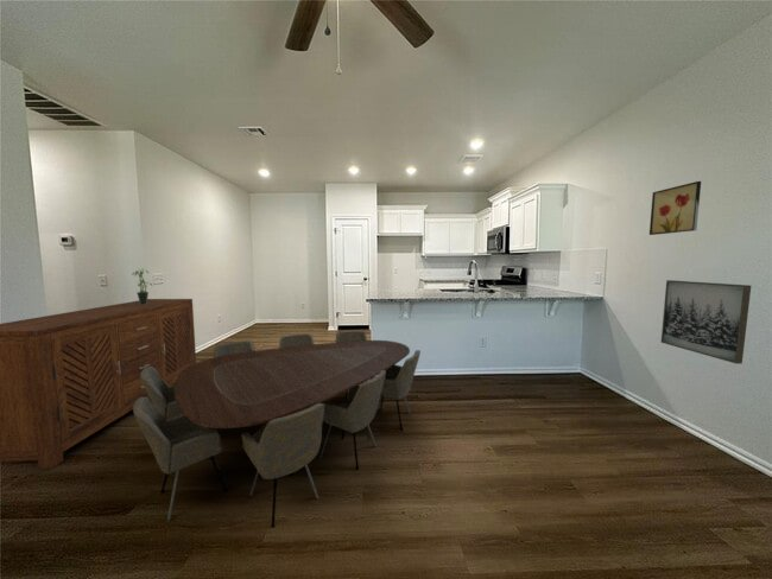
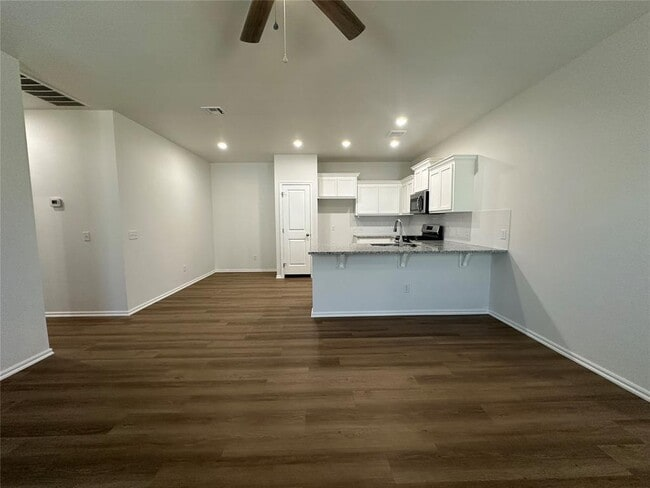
- wall art [648,180,702,236]
- dining table [132,330,422,529]
- sideboard [0,298,197,470]
- potted plant [131,269,154,305]
- wall art [660,279,752,365]
